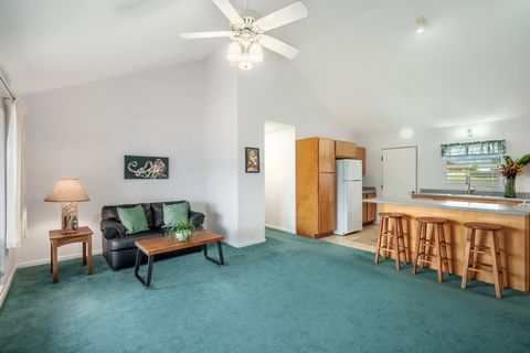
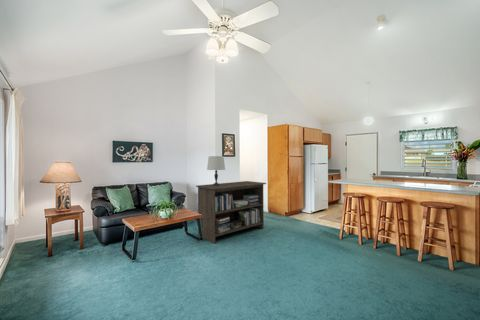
+ storage cabinet [195,180,267,244]
+ lamp [206,155,226,186]
